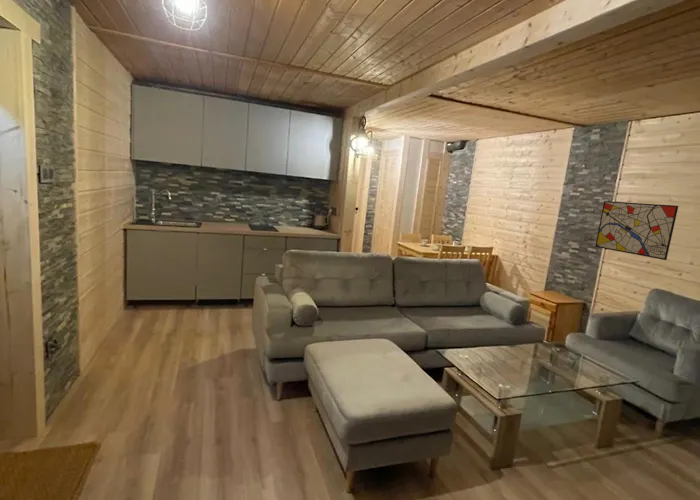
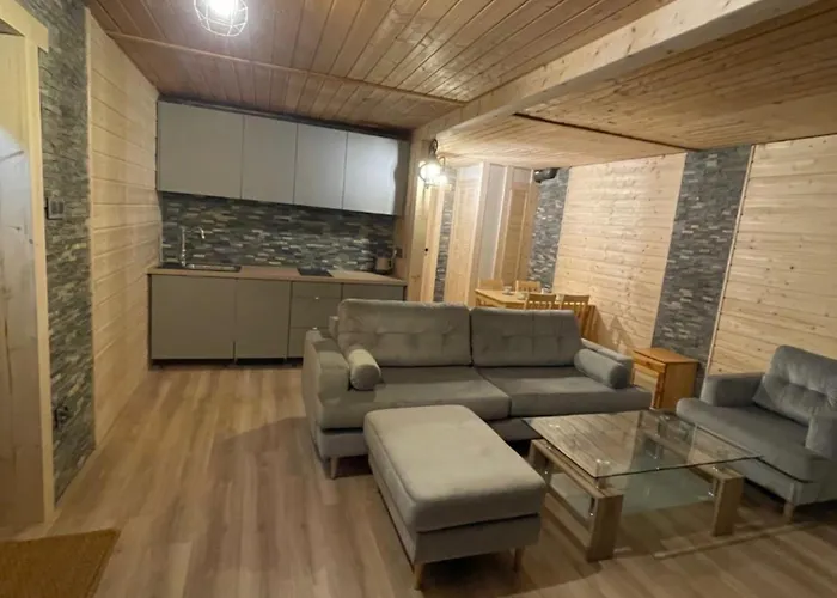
- wall art [594,200,679,261]
